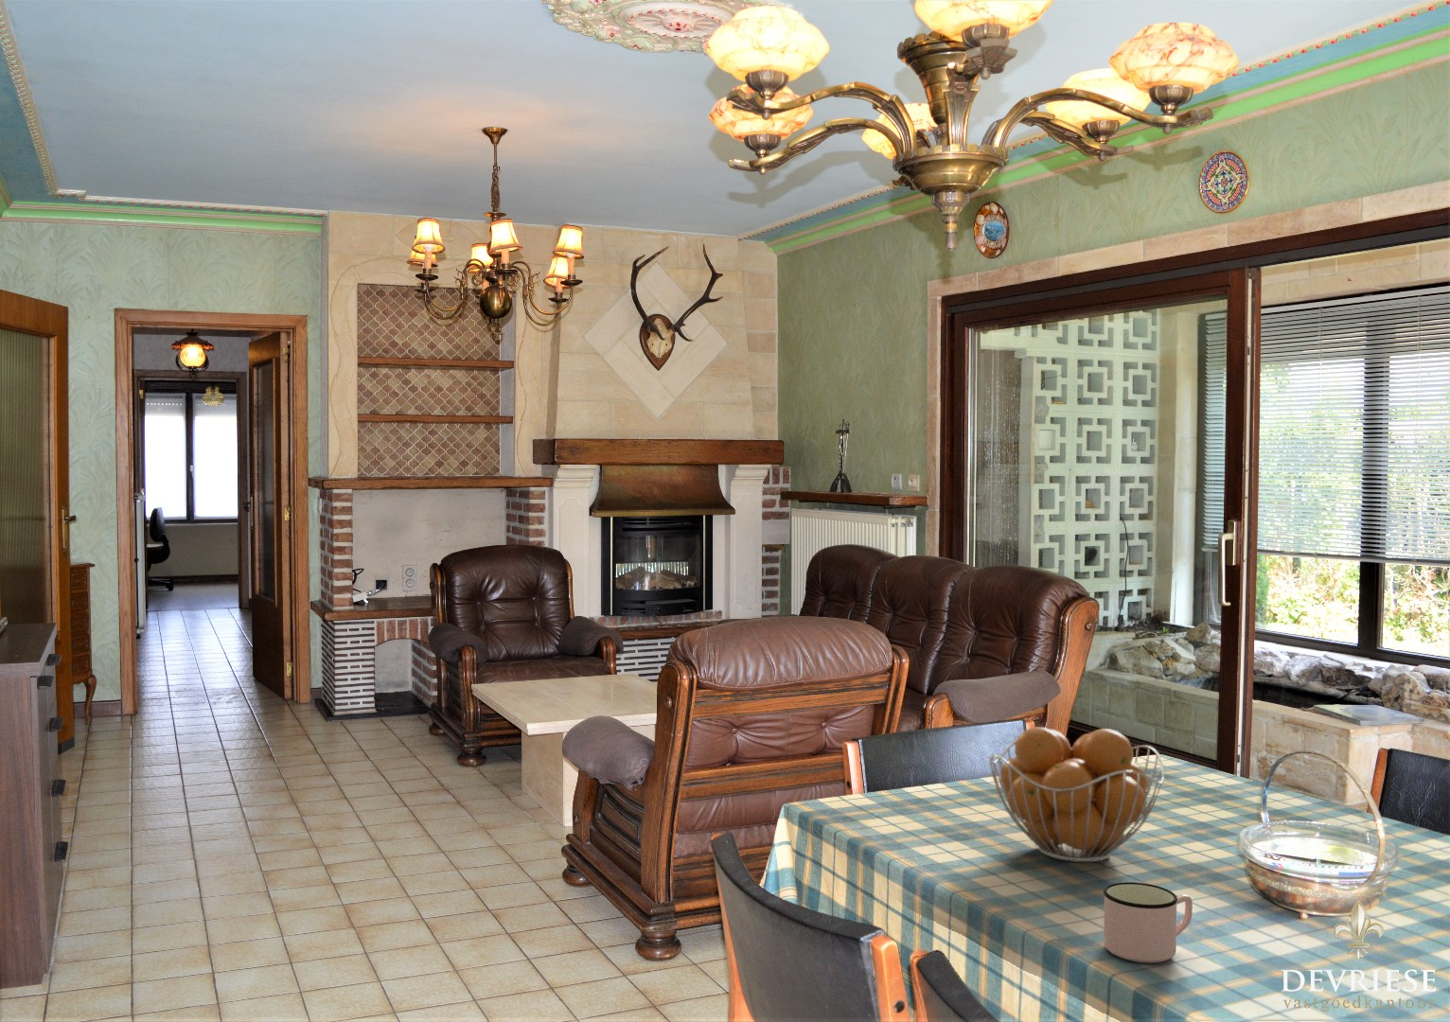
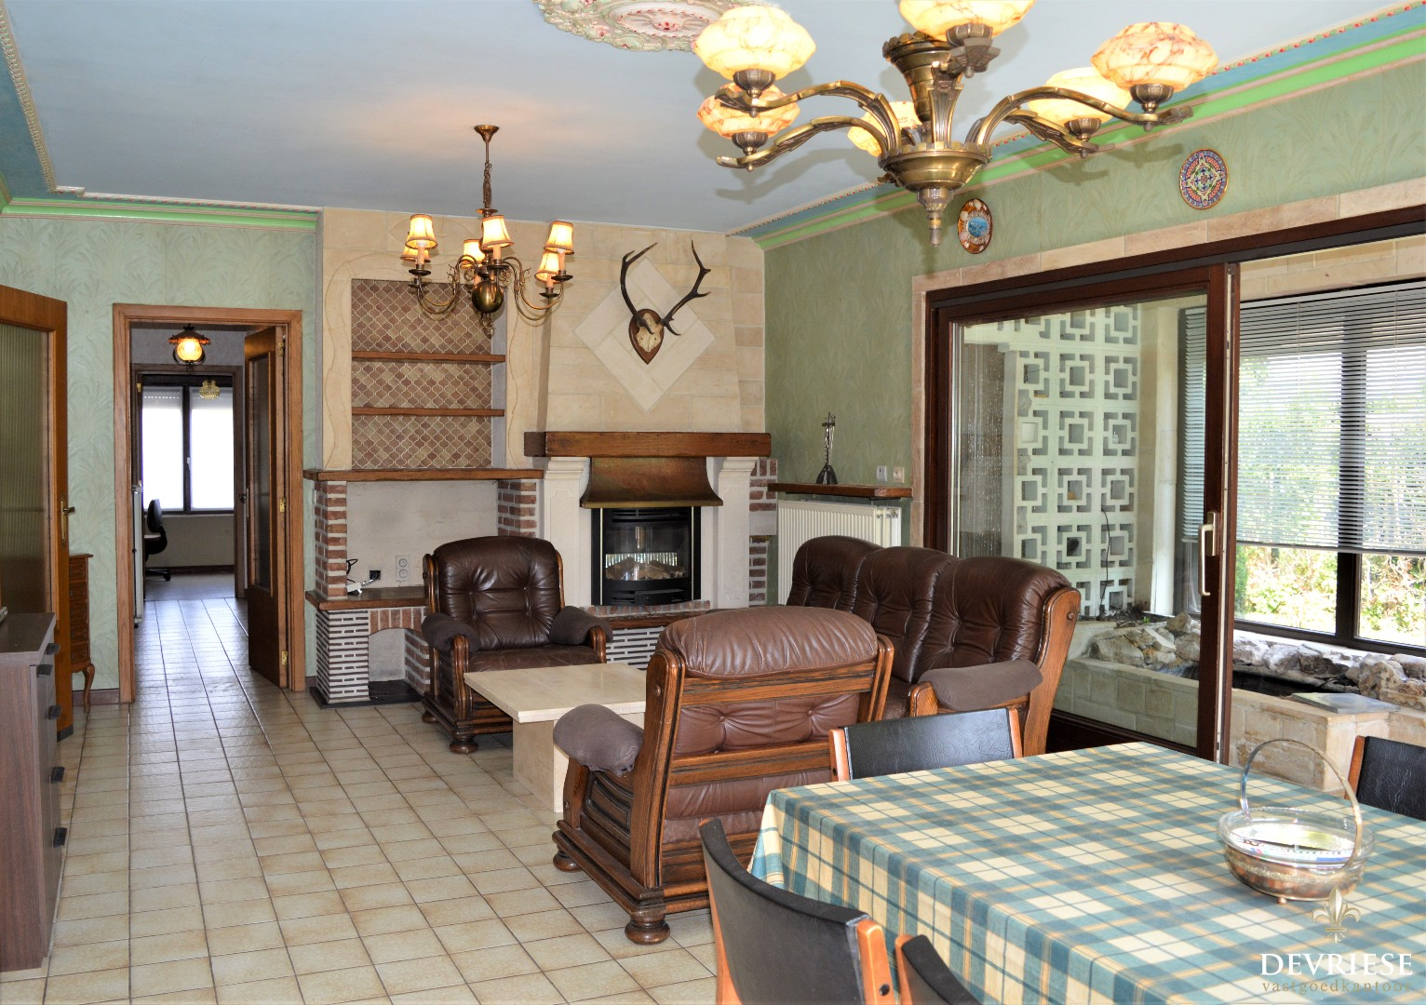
- fruit basket [988,726,1165,863]
- mug [1103,882,1193,963]
